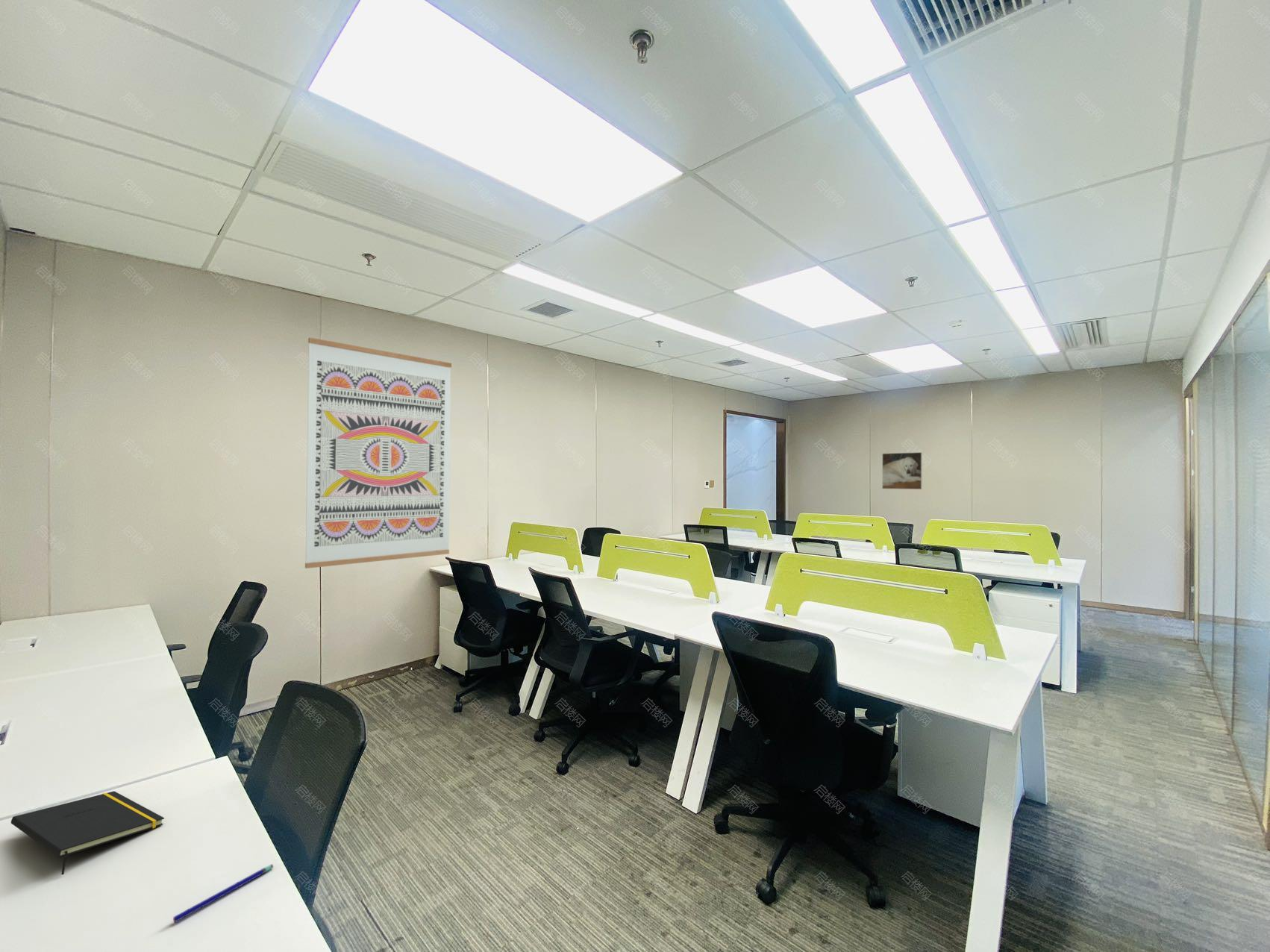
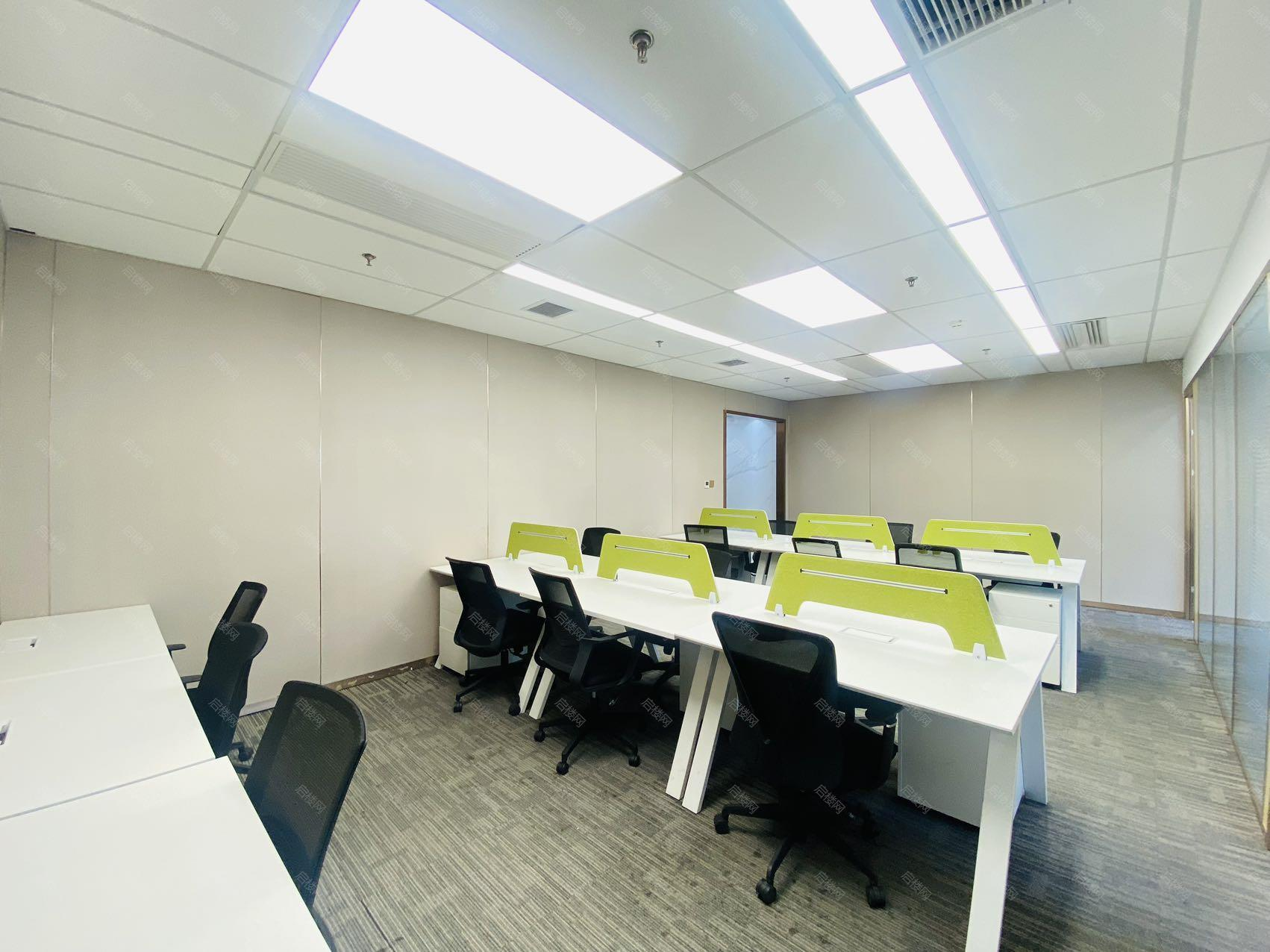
- pen [172,863,274,923]
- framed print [881,451,923,490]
- wall art [304,336,452,569]
- notepad [10,790,165,876]
